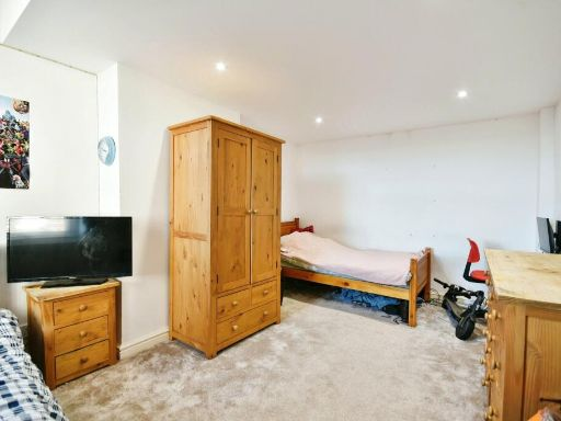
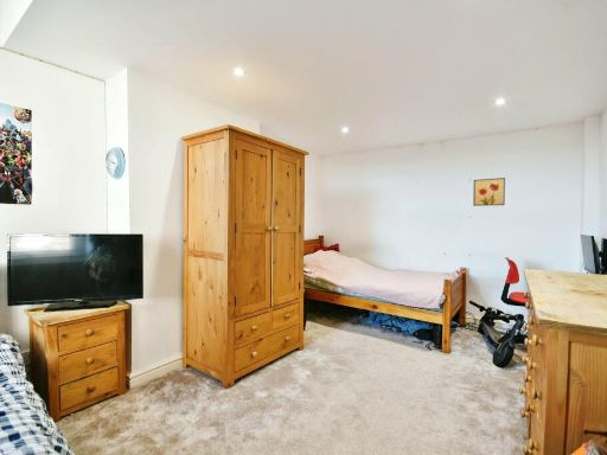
+ wall art [472,177,506,207]
